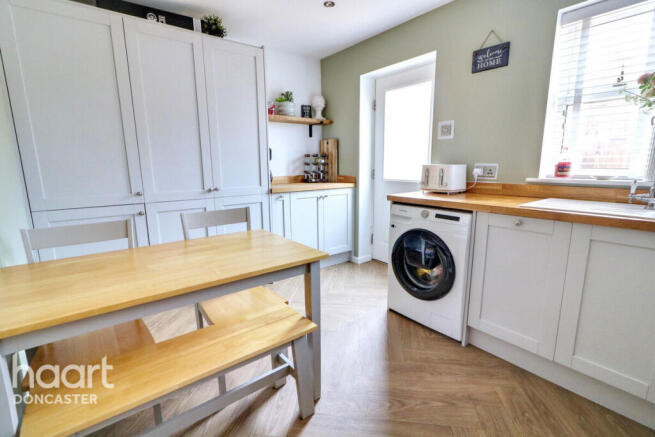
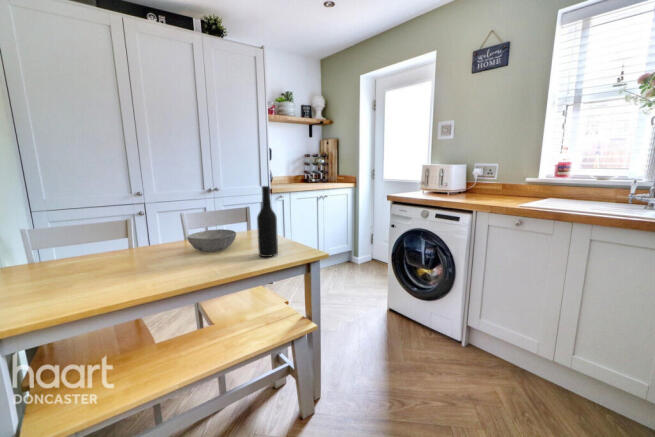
+ bowl [186,228,237,253]
+ bottle [256,185,279,258]
